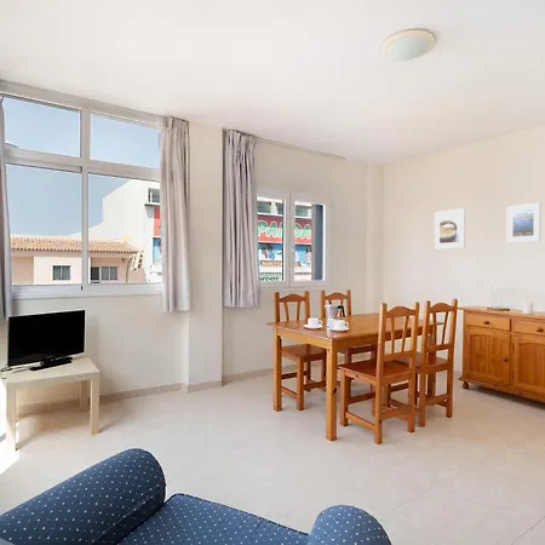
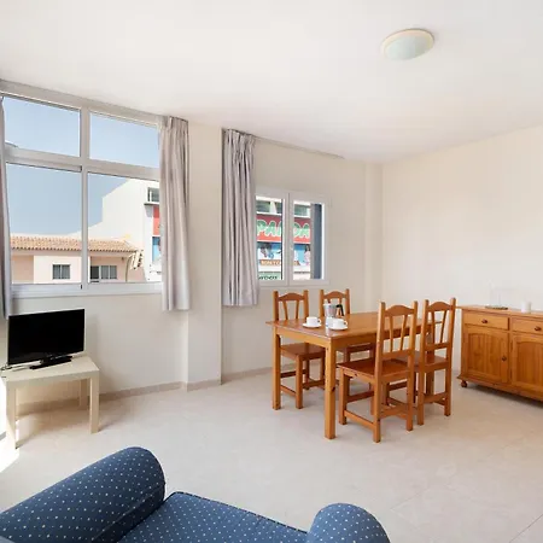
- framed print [434,207,466,249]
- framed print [505,201,541,243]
